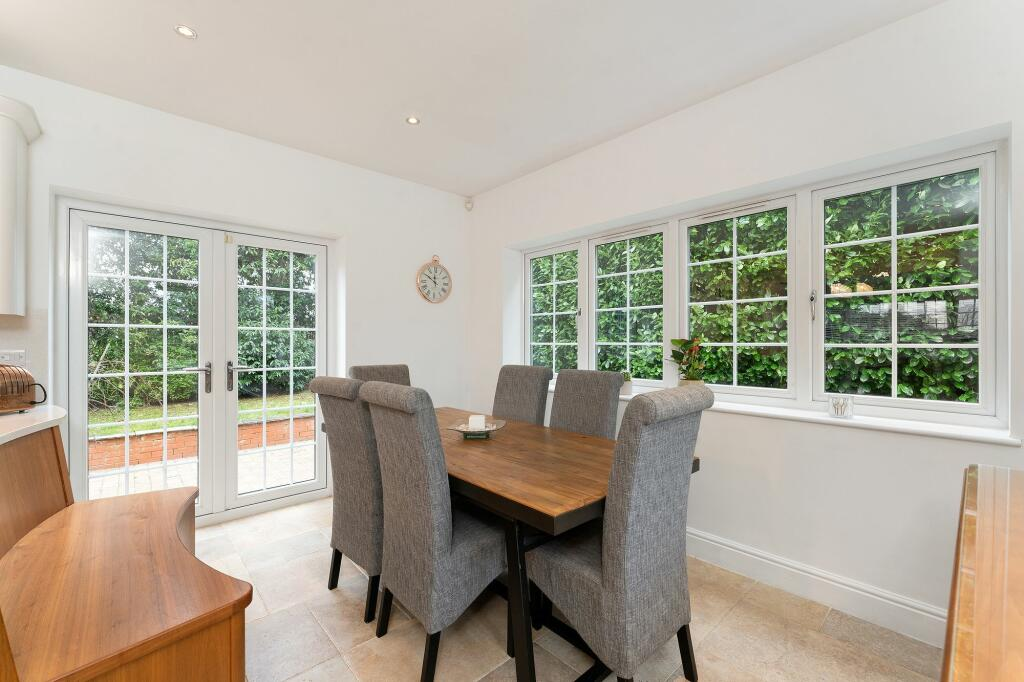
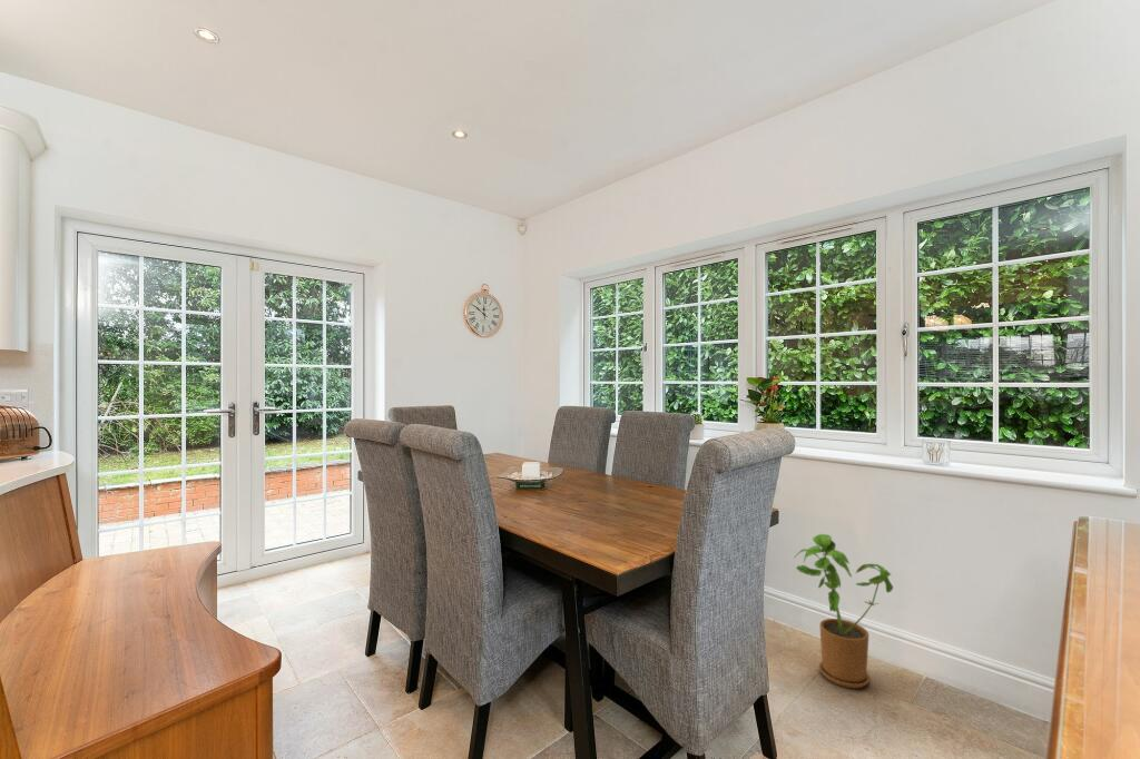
+ house plant [794,533,894,690]
